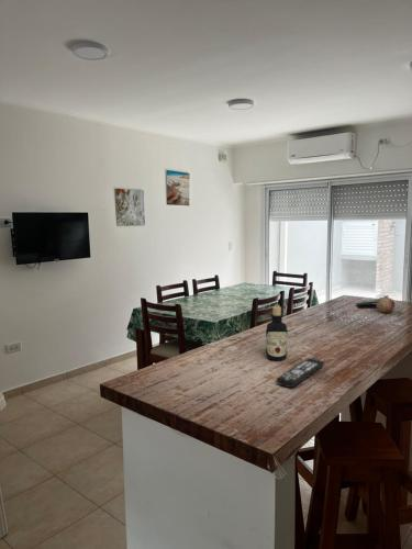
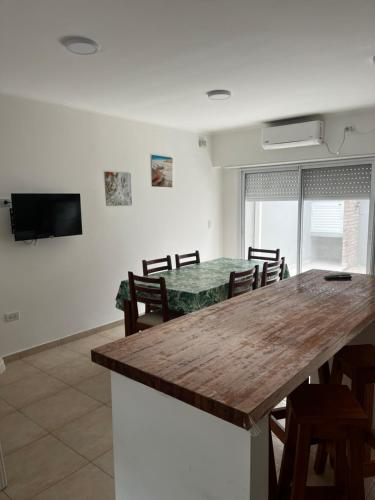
- remote control [276,358,325,389]
- bottle [265,305,288,361]
- fruit [375,294,396,314]
